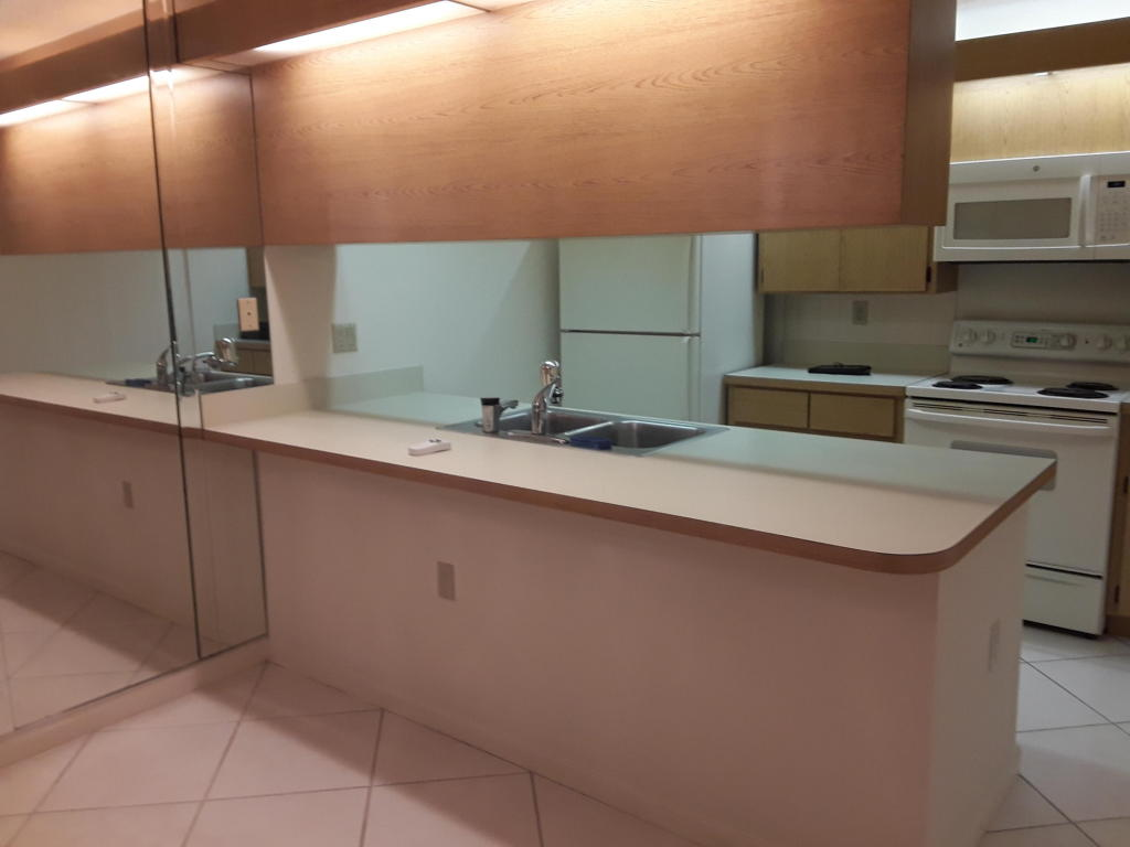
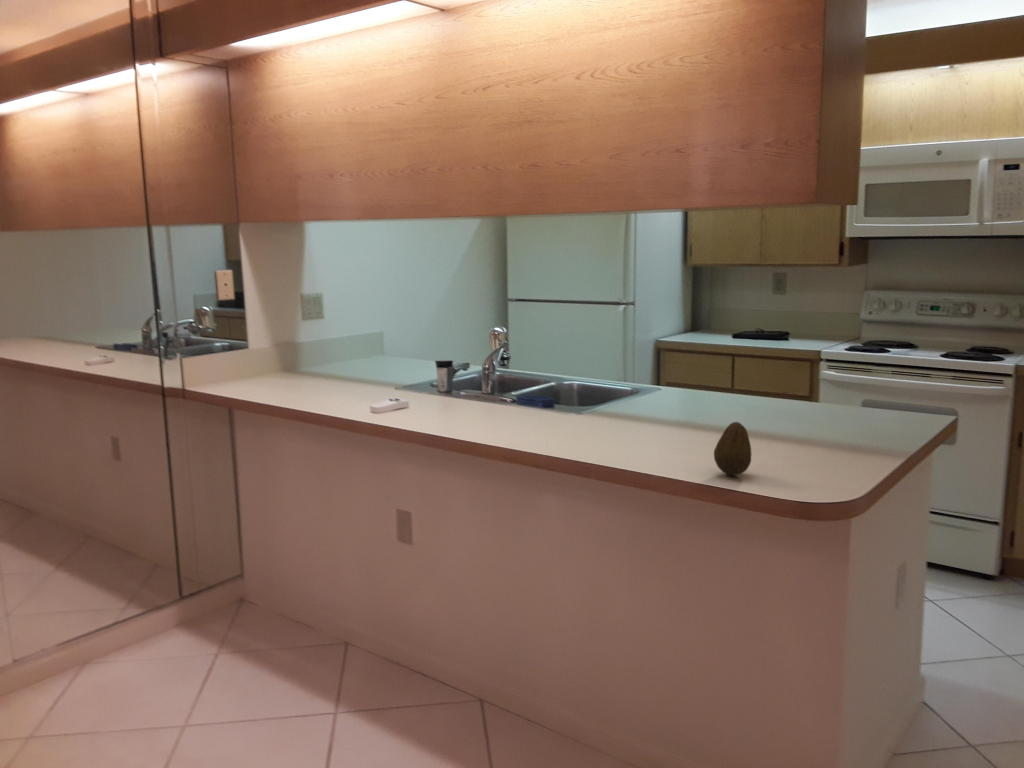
+ fruit [713,421,752,477]
